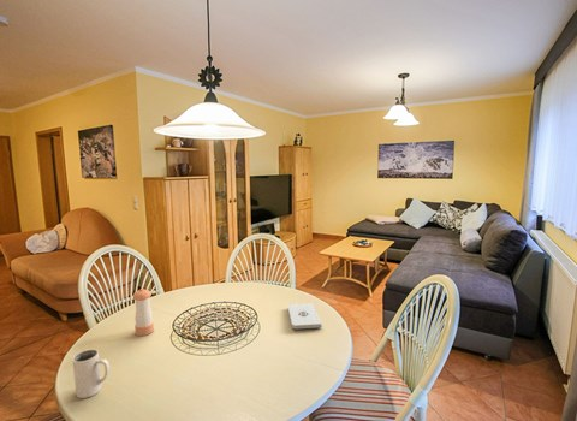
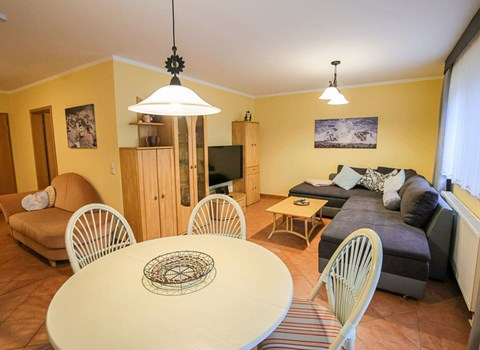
- pepper shaker [132,287,155,337]
- mug [71,348,111,399]
- notepad [287,302,322,330]
